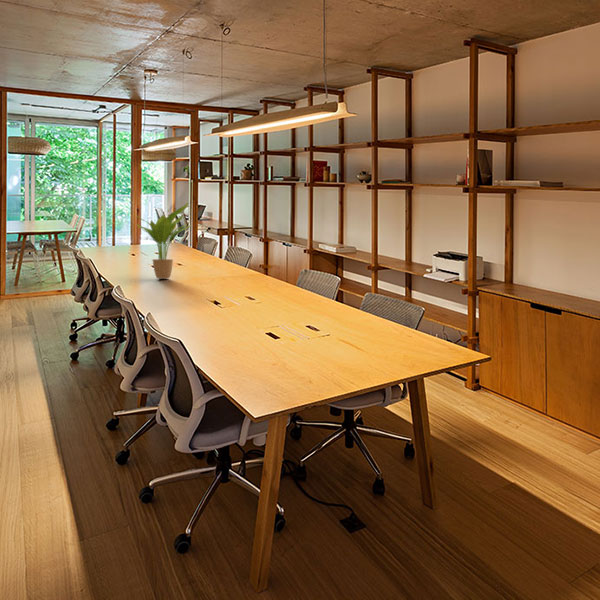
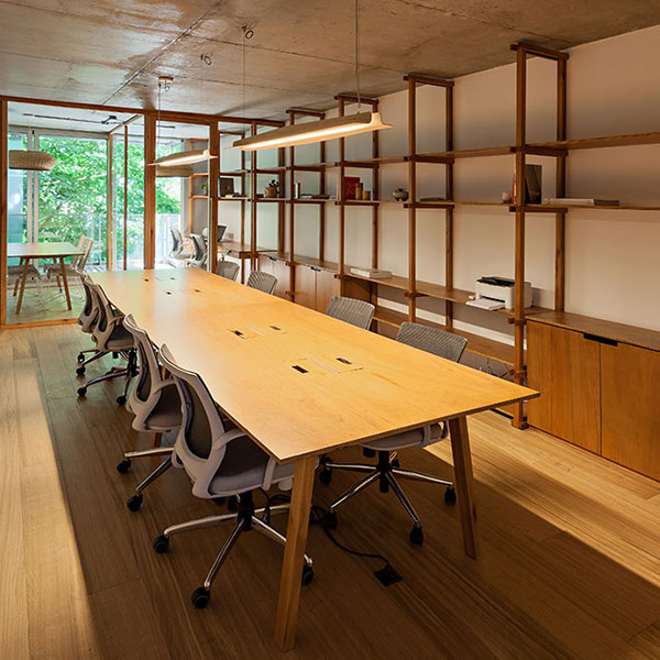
- potted plant [134,202,192,280]
